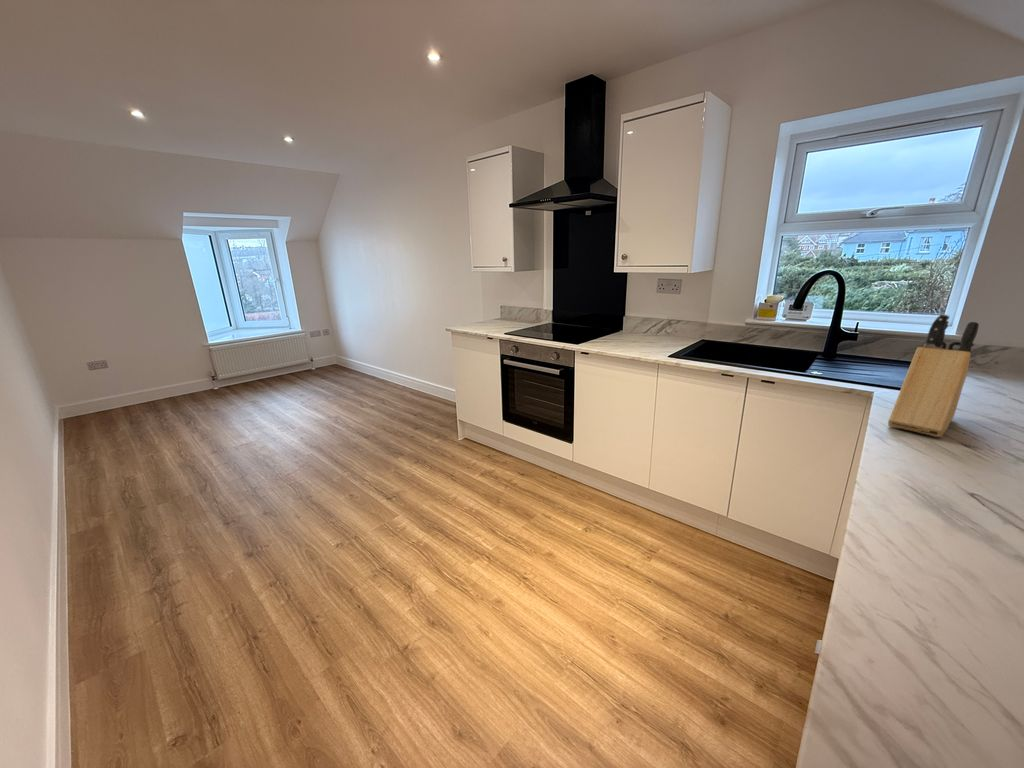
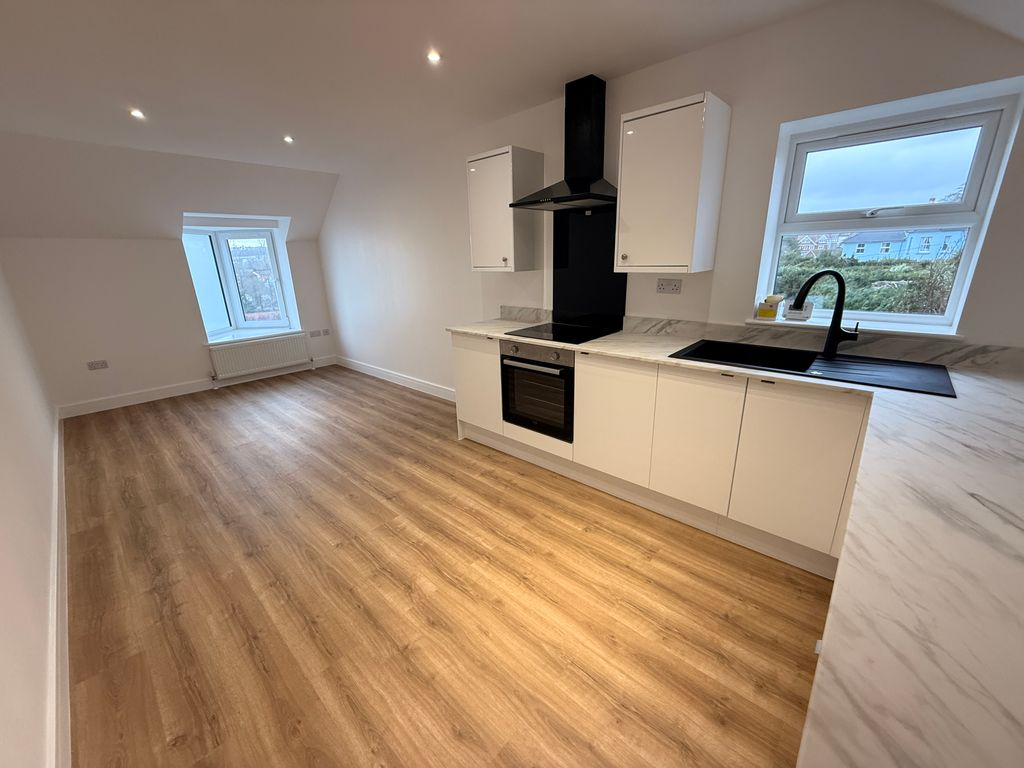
- knife block [887,313,980,438]
